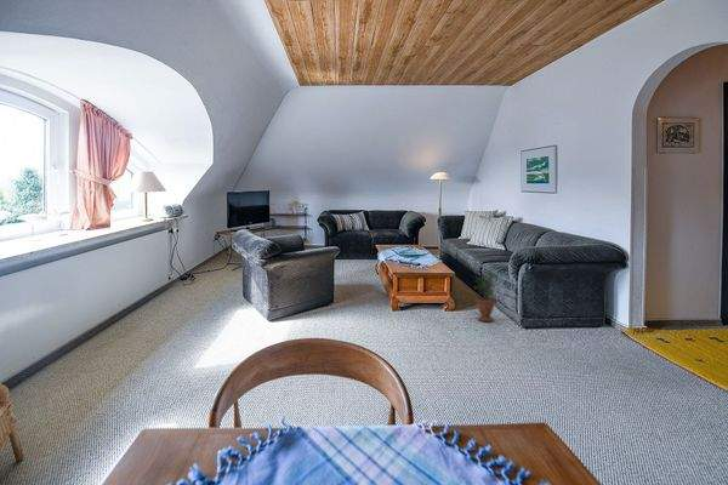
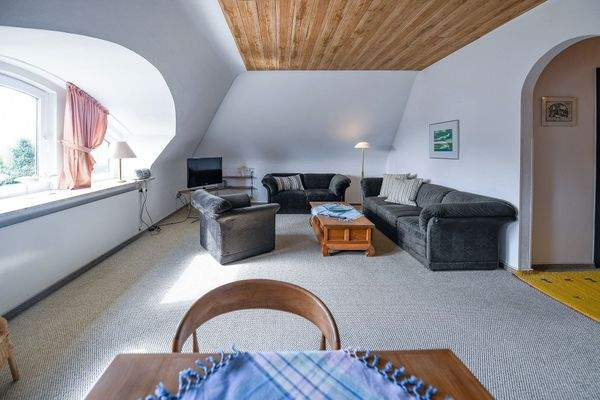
- potted plant [472,268,501,323]
